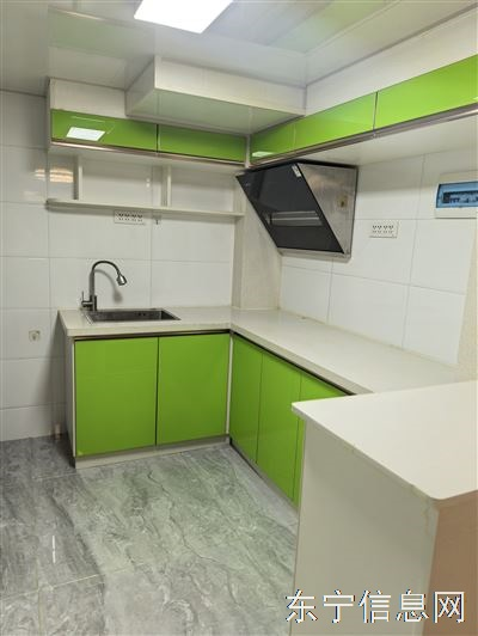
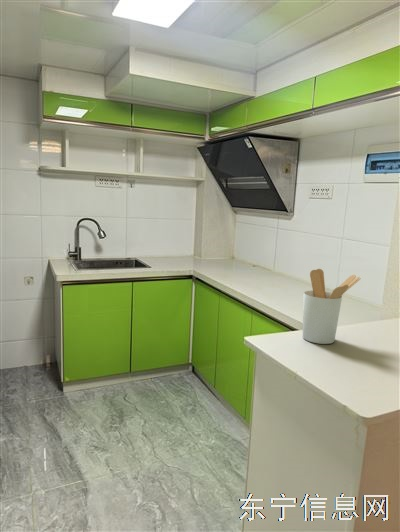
+ utensil holder [302,268,362,345]
